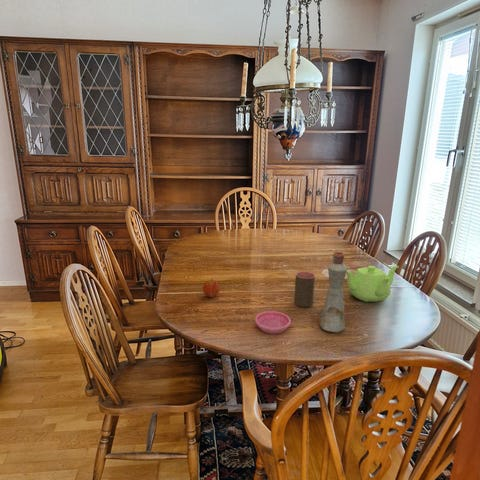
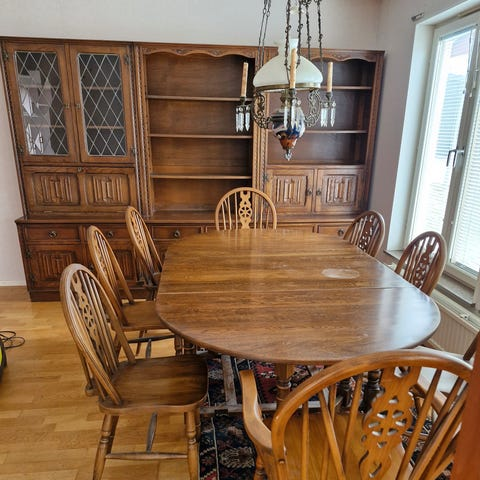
- teapot [346,265,400,303]
- bottle [318,251,348,334]
- fruit [202,278,221,298]
- cup [293,271,316,308]
- saucer [254,310,292,335]
